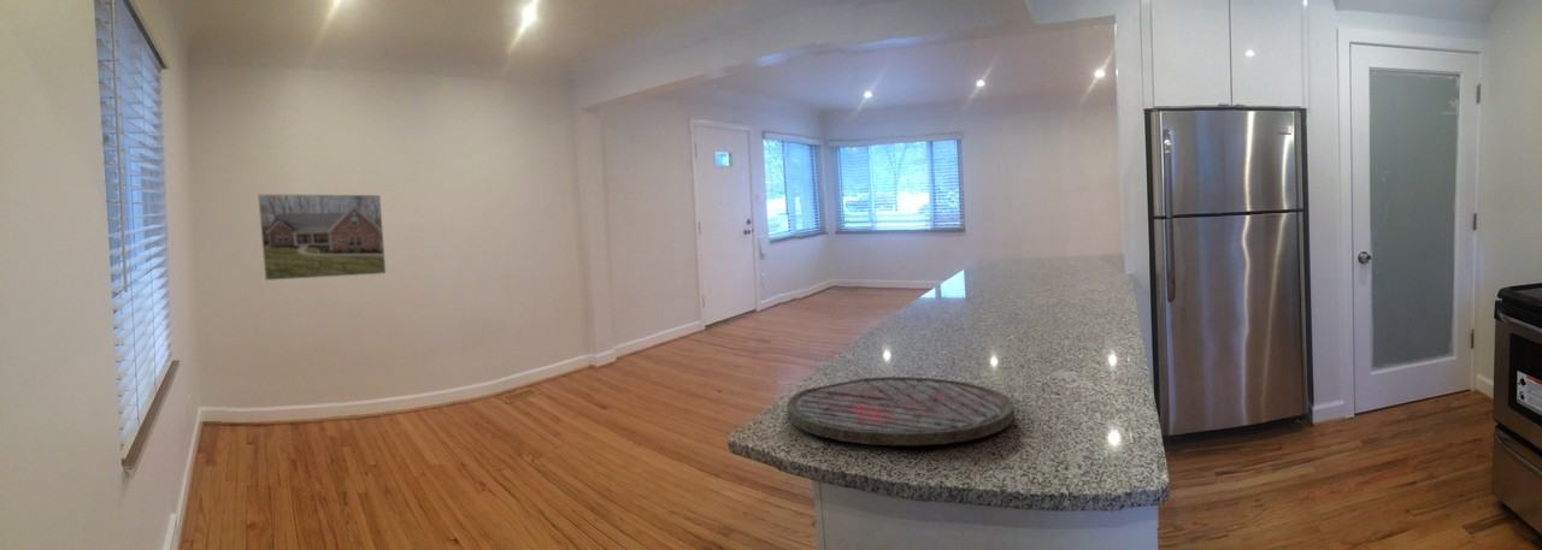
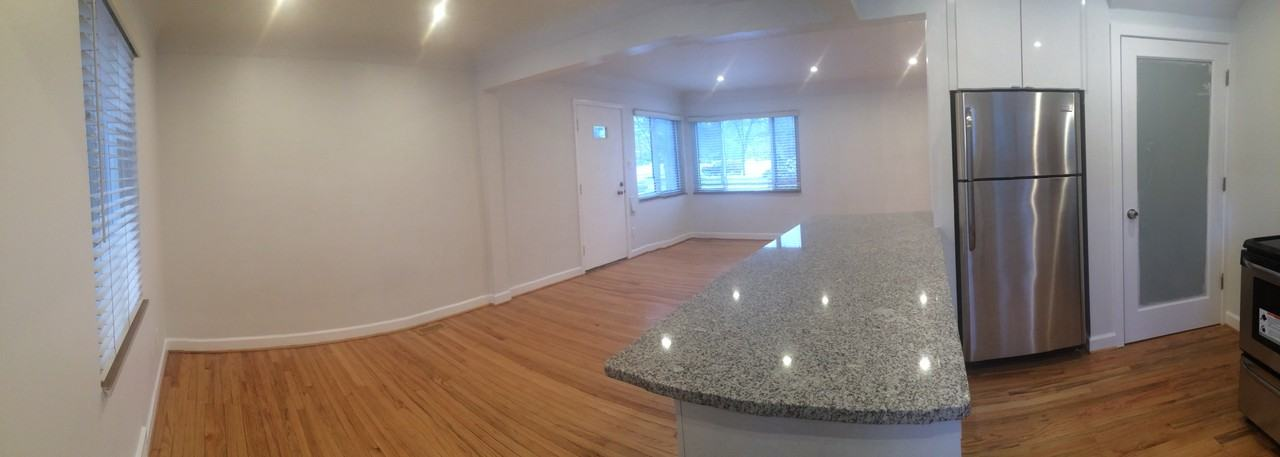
- cutting board [785,375,1014,446]
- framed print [257,193,387,282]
